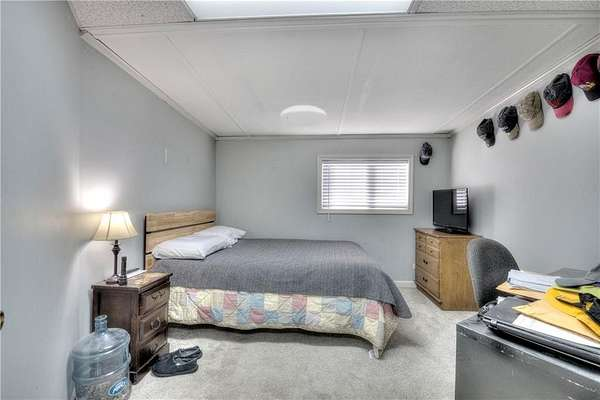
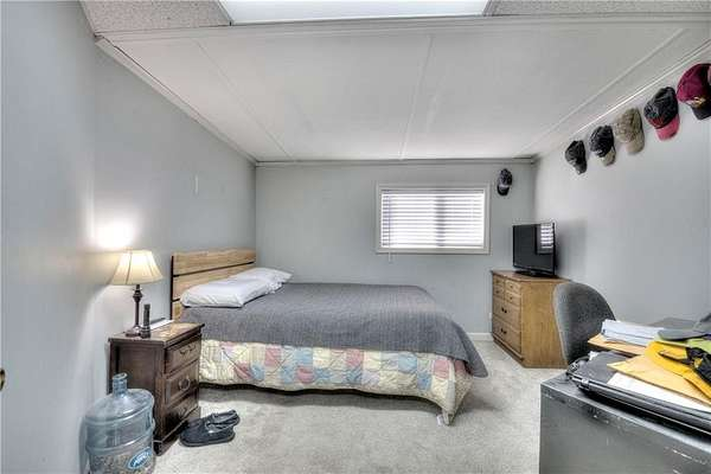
- ceiling light [279,104,327,128]
